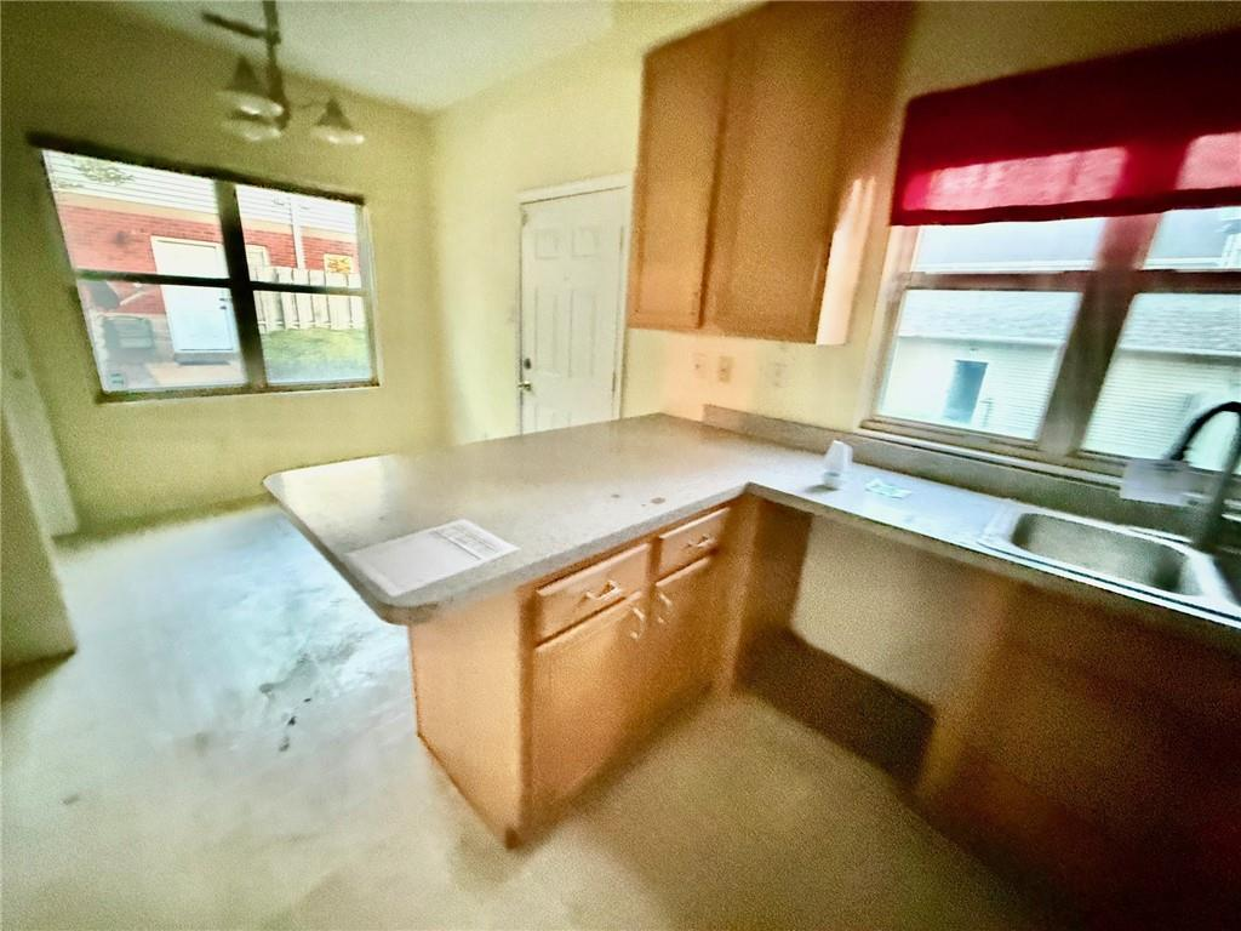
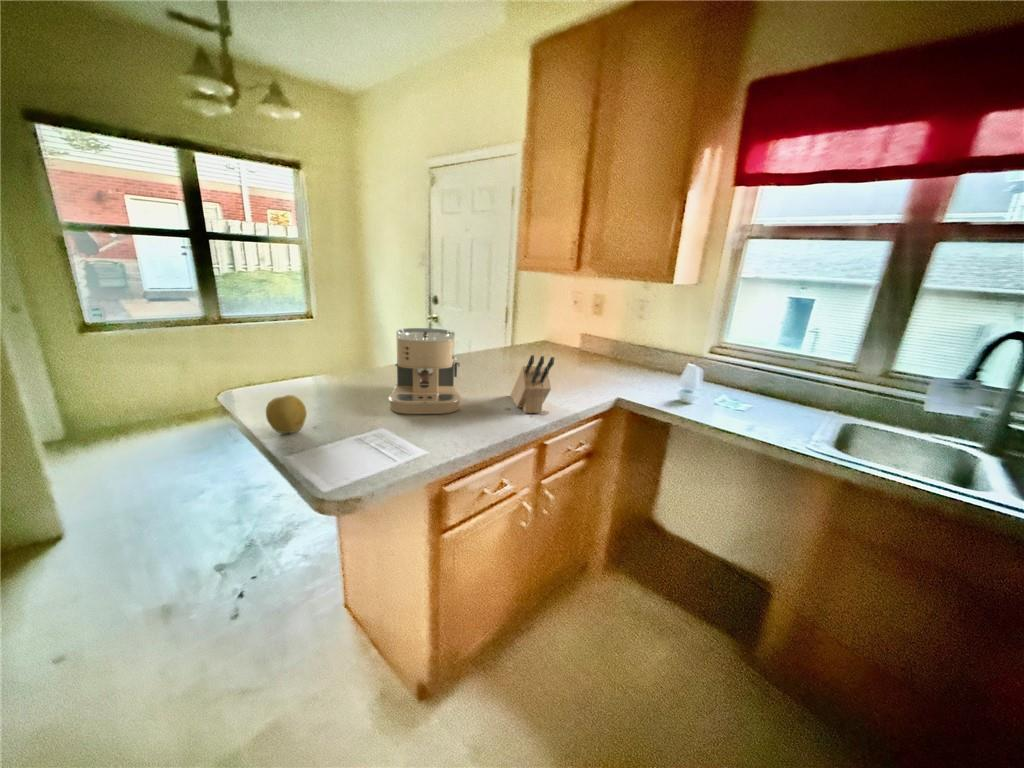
+ coffee maker [387,327,462,415]
+ fruit [265,394,308,434]
+ knife block [509,354,555,414]
